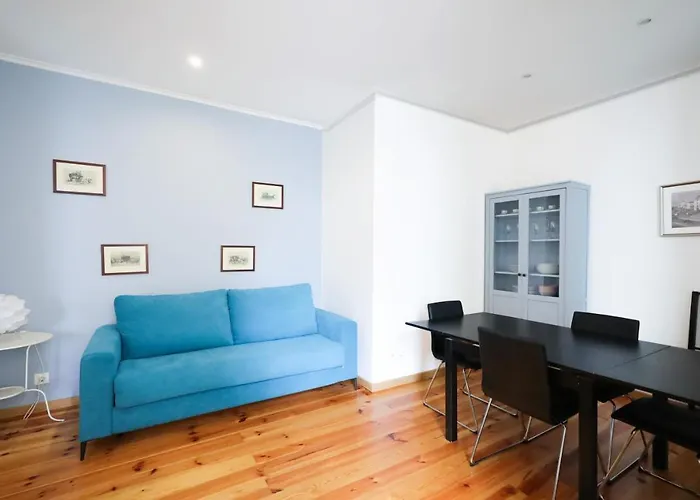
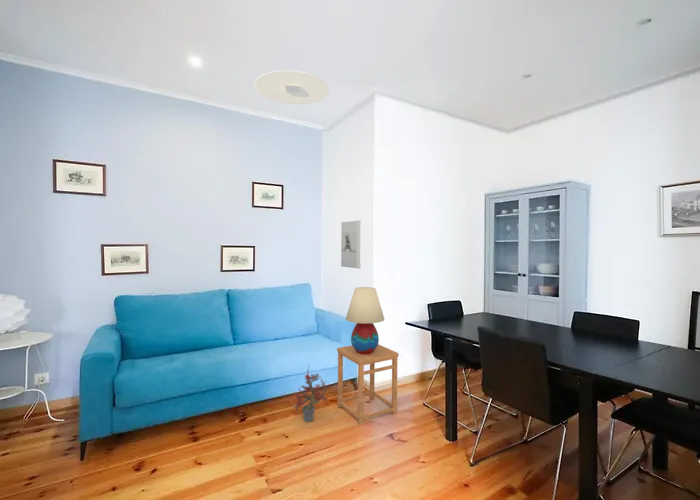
+ table lamp [345,286,385,354]
+ ceiling light [253,69,330,105]
+ wall sculpture [340,219,362,269]
+ potted plant [290,363,331,423]
+ side table [336,343,400,426]
